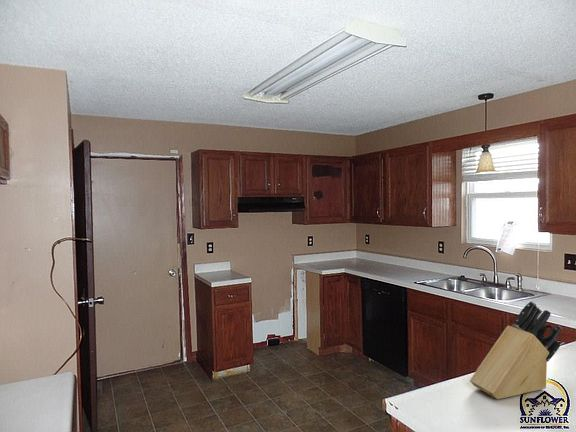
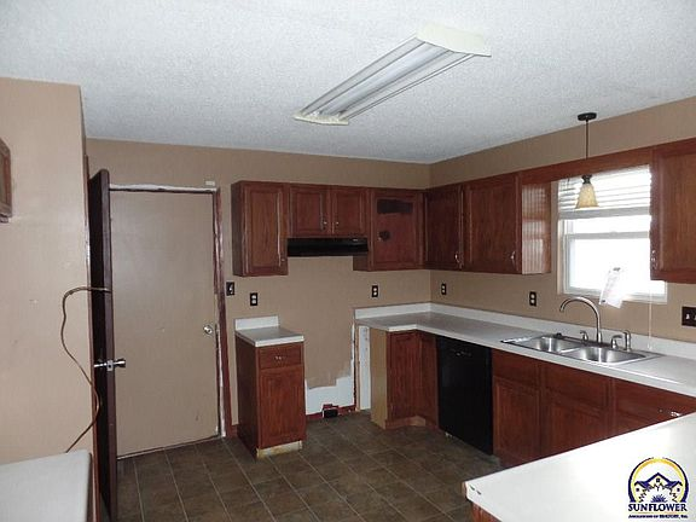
- knife block [469,300,564,400]
